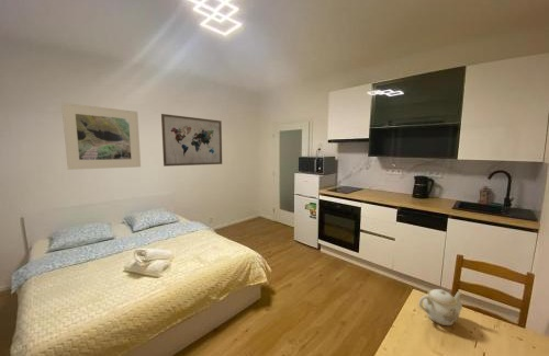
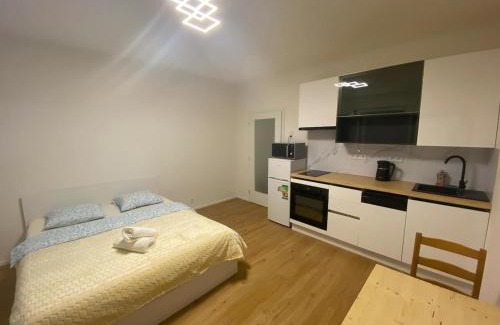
- teapot [418,288,463,326]
- wall art [160,113,223,168]
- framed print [60,102,142,171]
